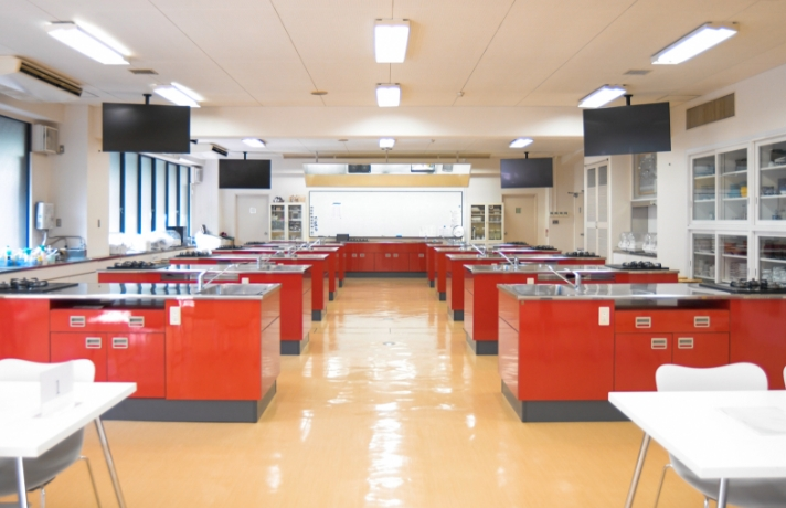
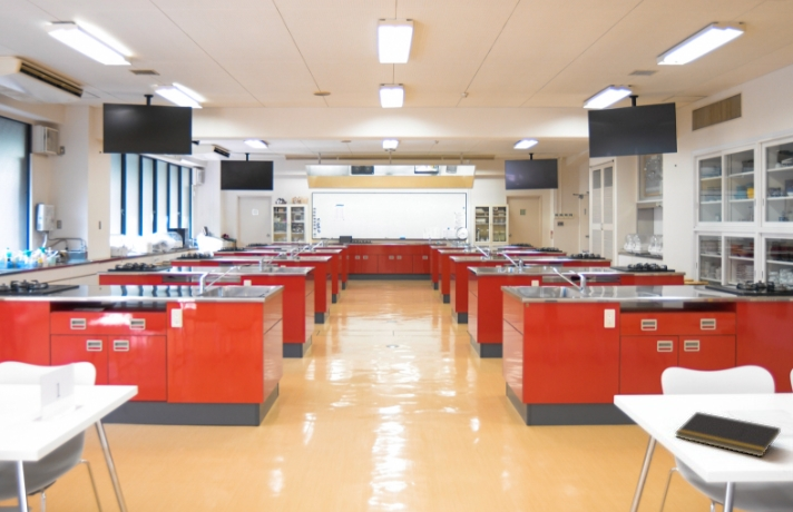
+ notepad [674,411,781,457]
